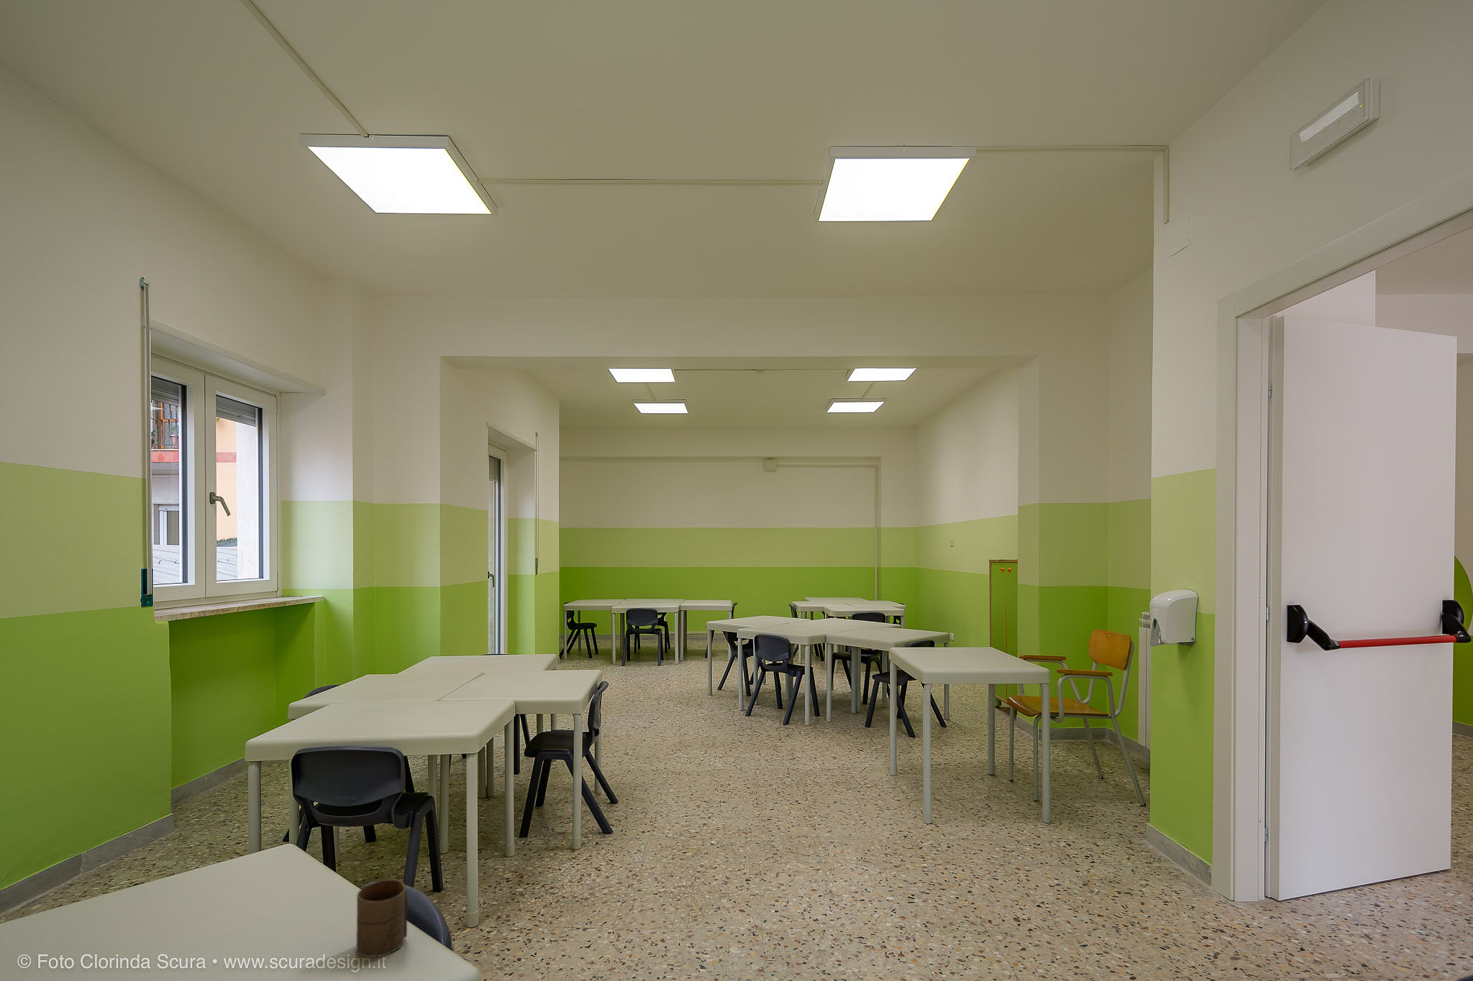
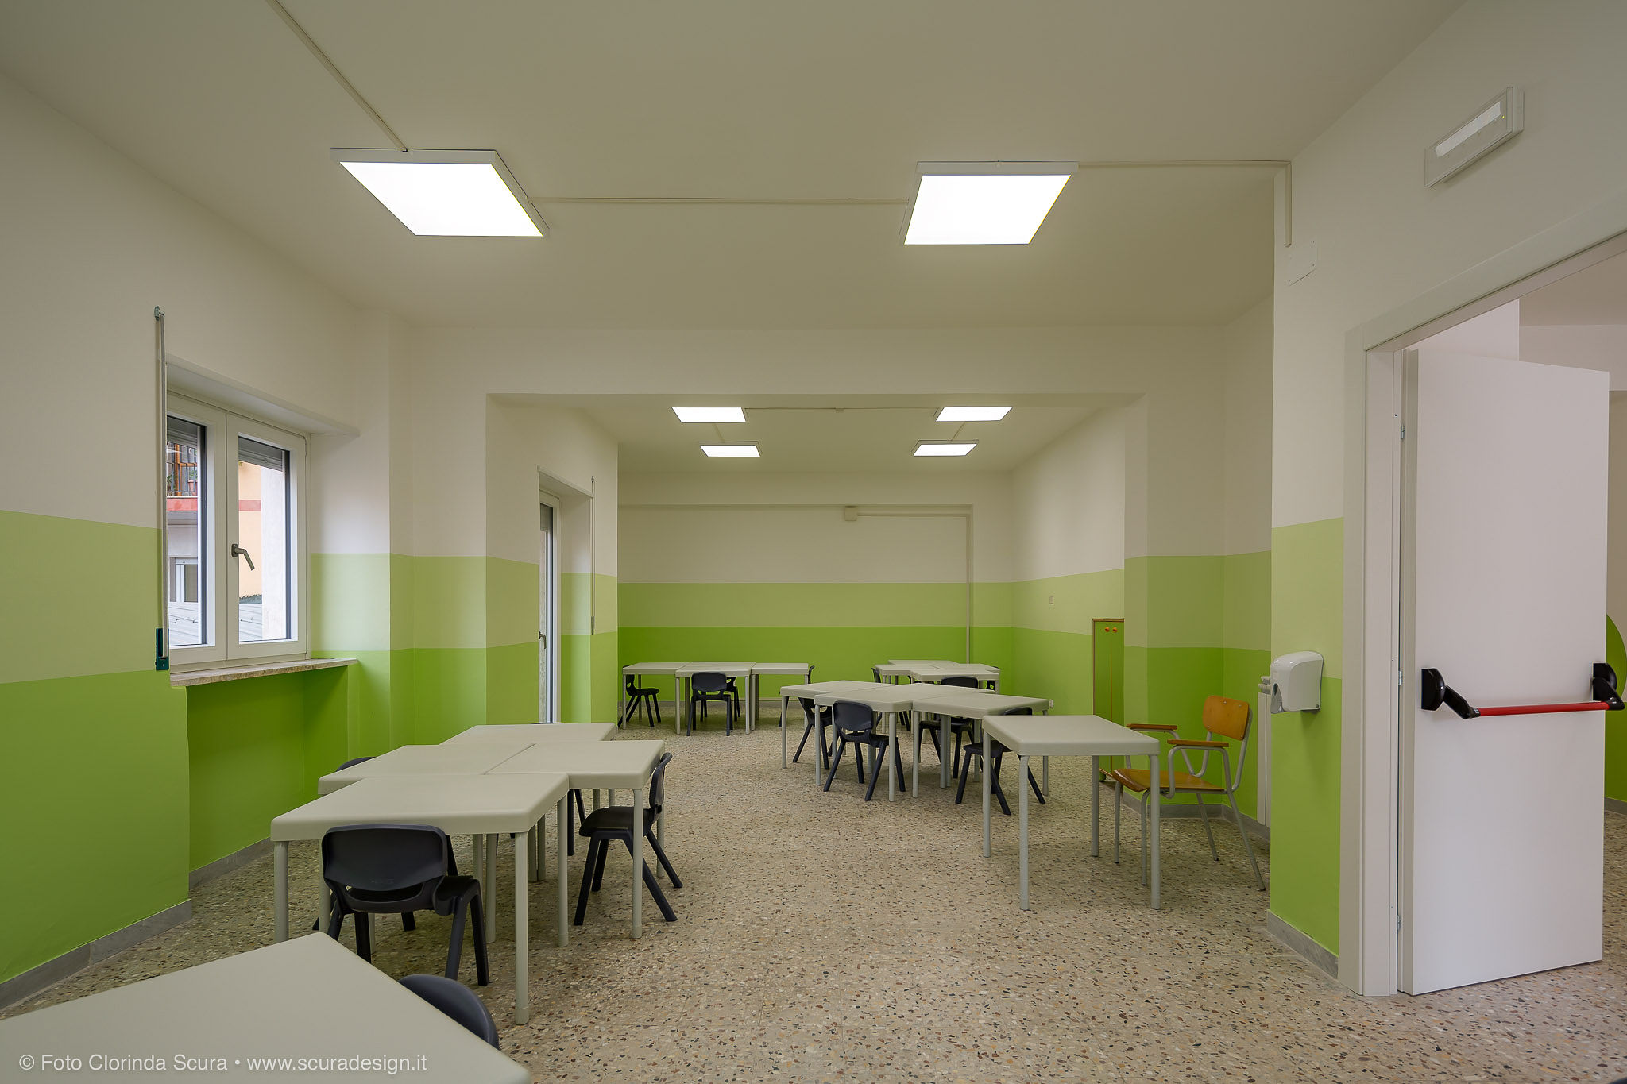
- cup [356,879,408,958]
